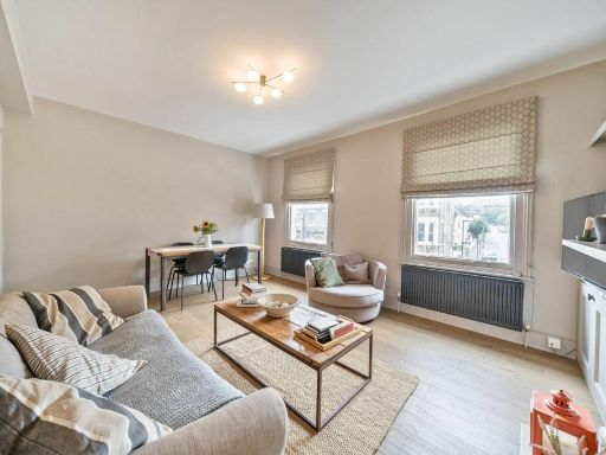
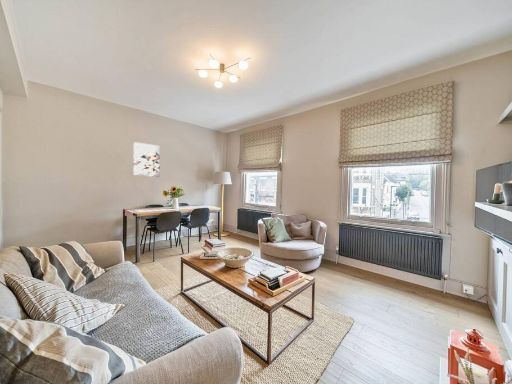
+ wall art [132,141,161,178]
